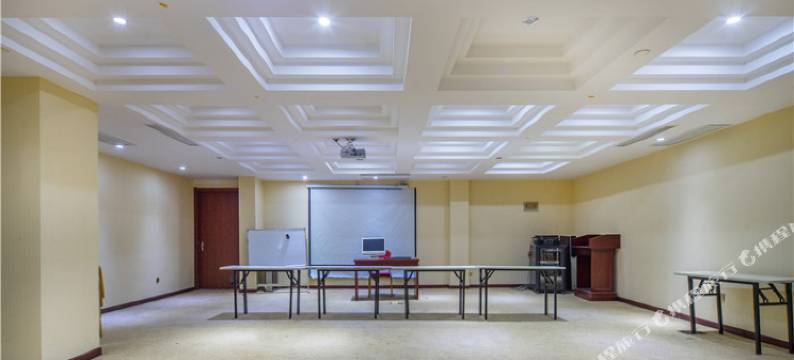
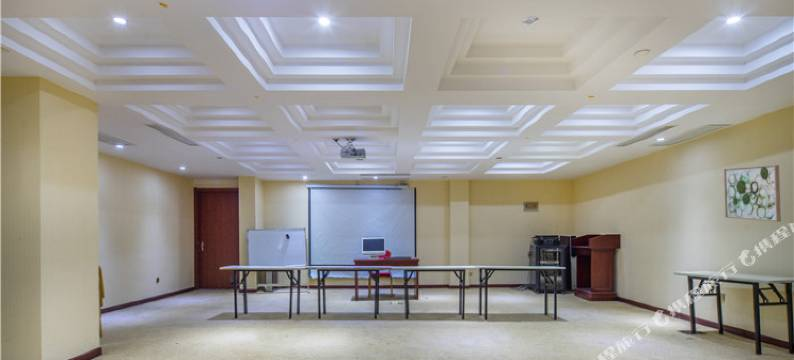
+ wall art [723,164,782,223]
